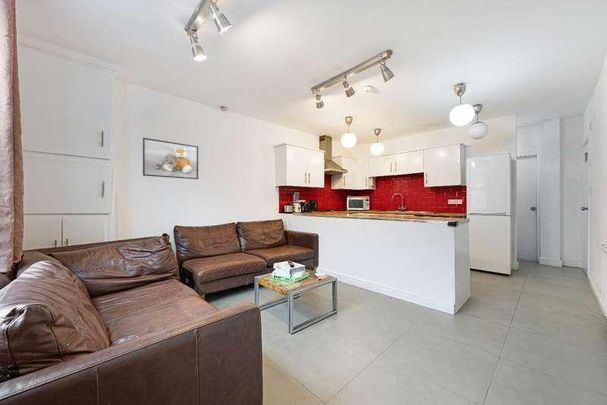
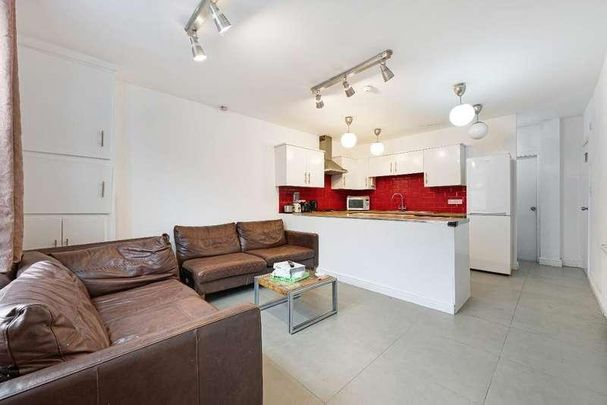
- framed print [142,137,199,180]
